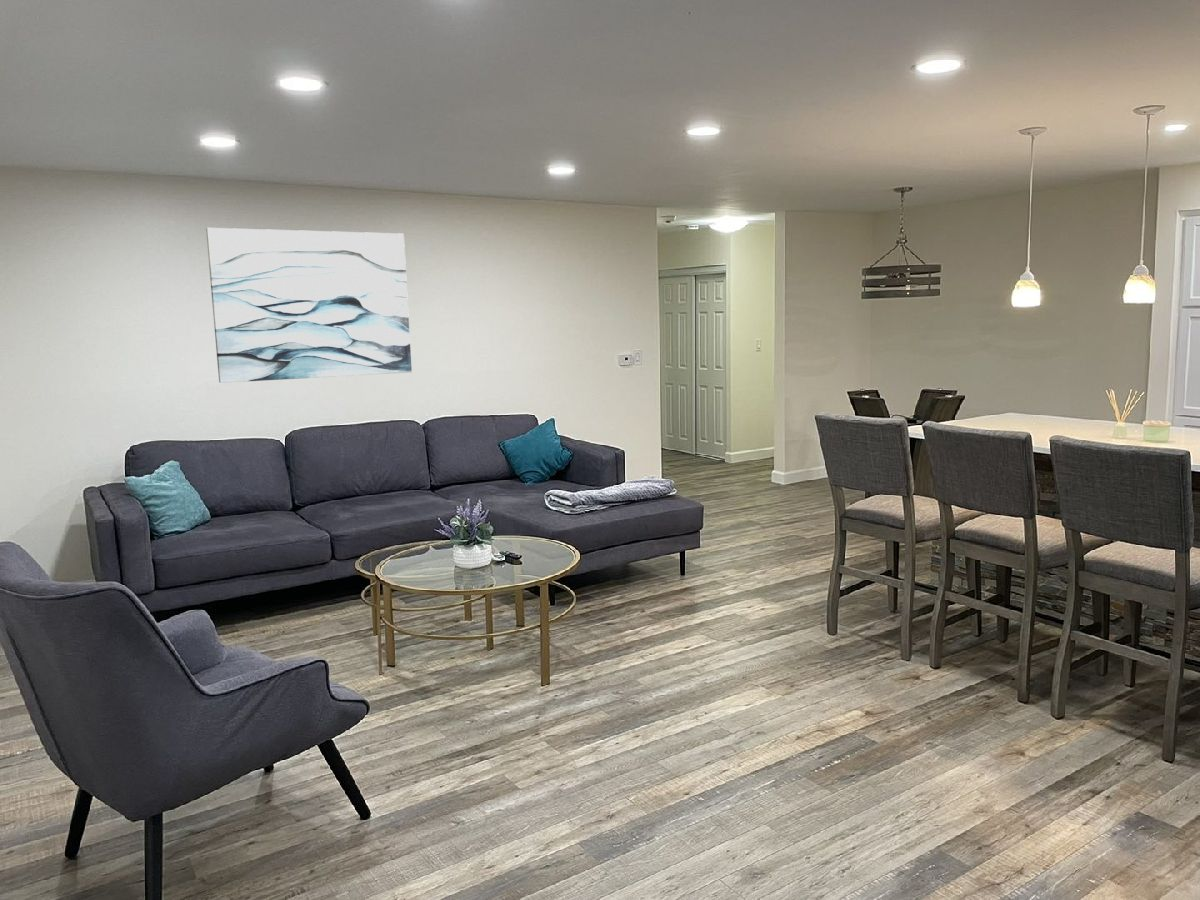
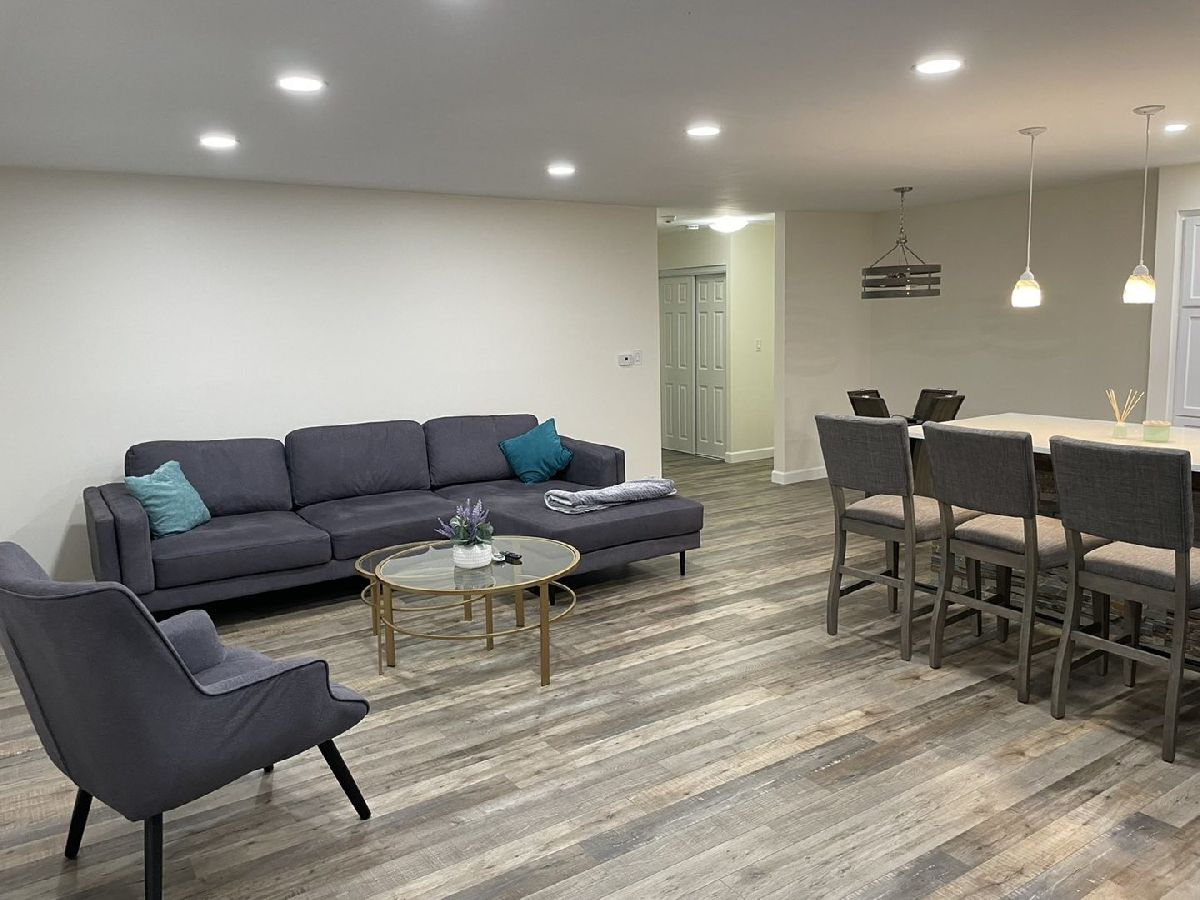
- wall art [205,227,413,384]
